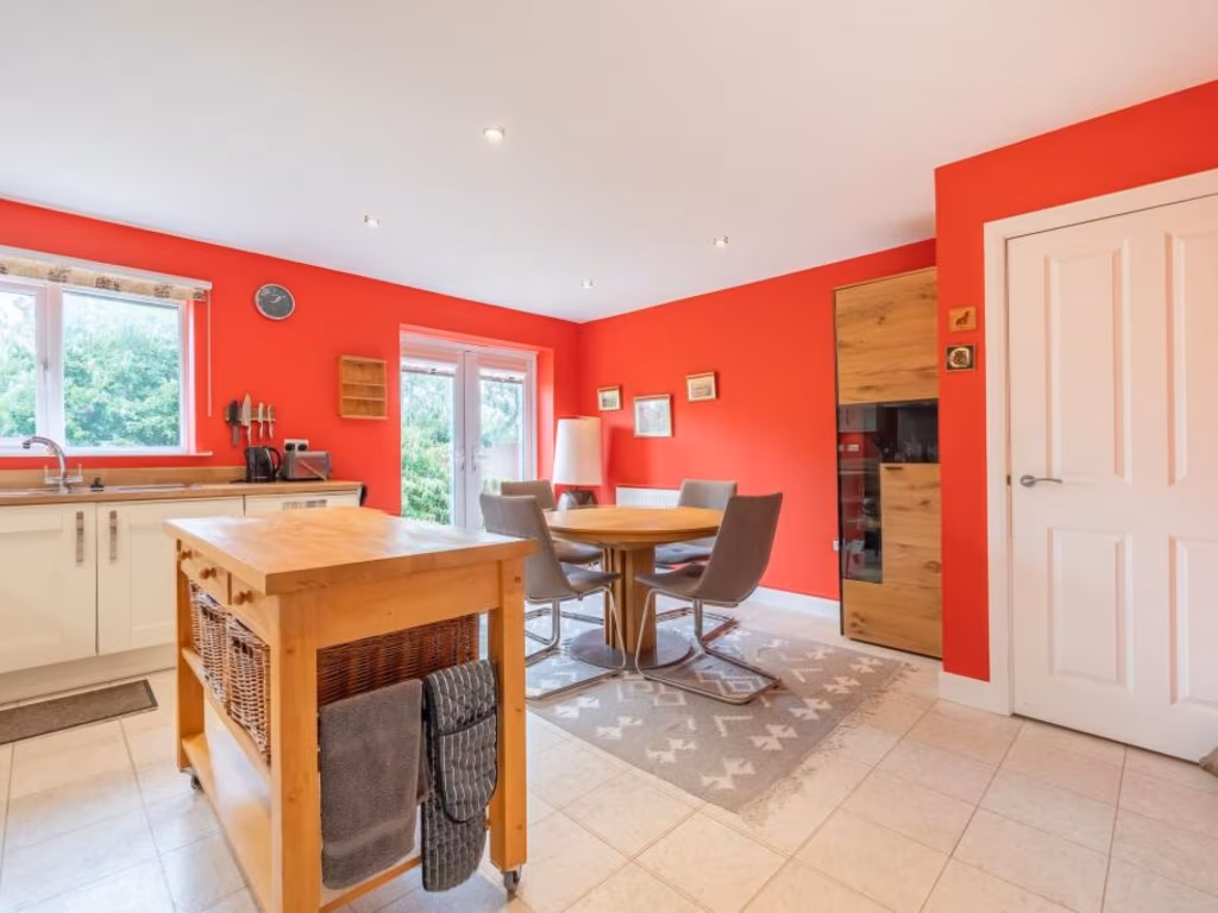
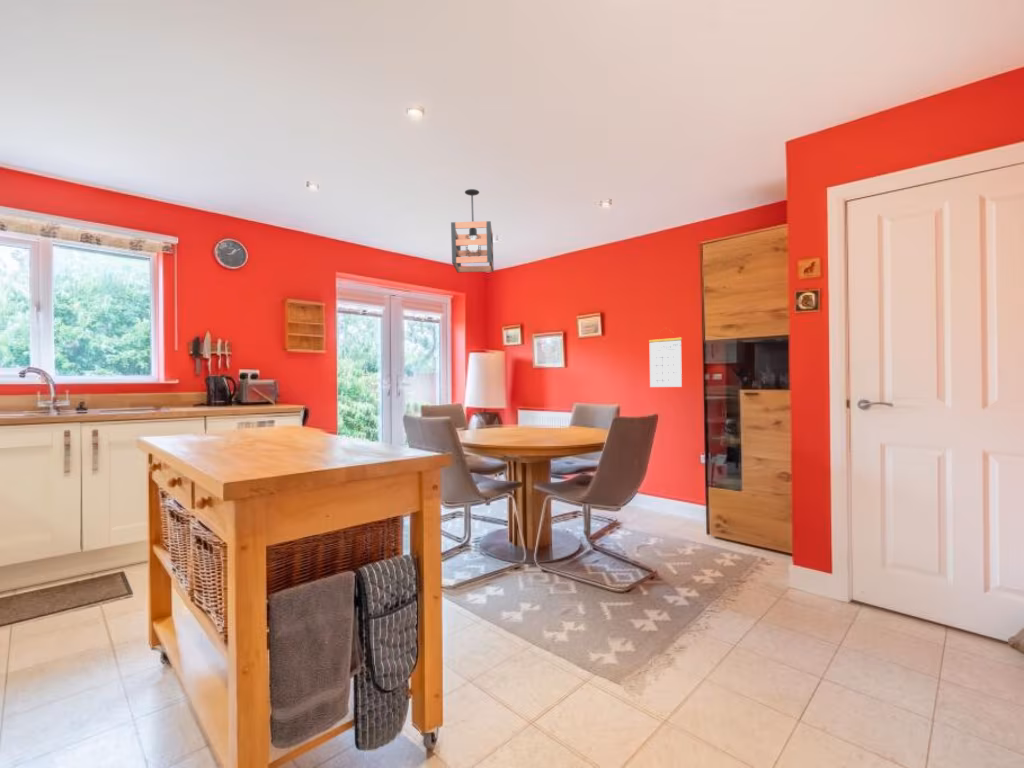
+ calendar [648,327,683,388]
+ pendant light [450,188,495,274]
